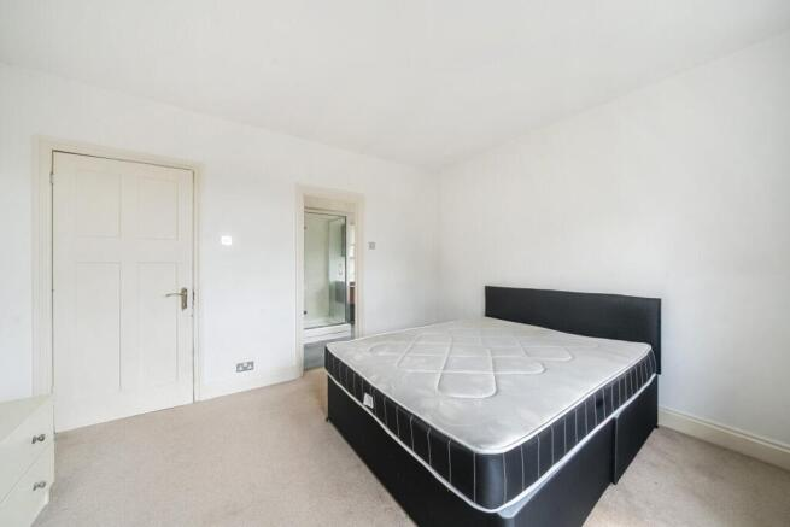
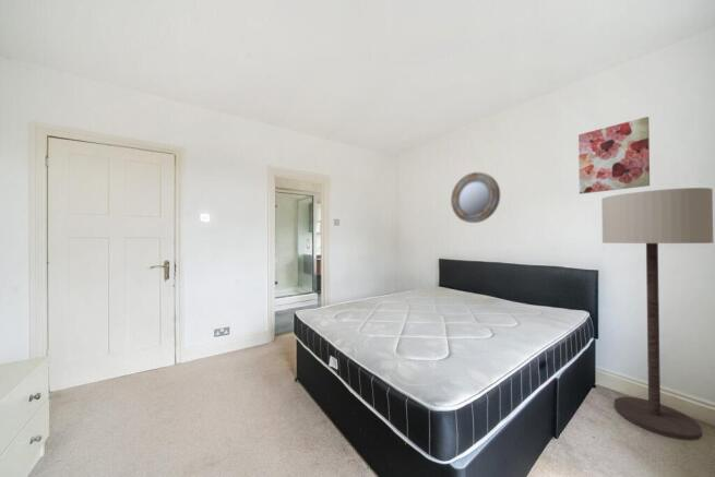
+ home mirror [450,171,501,224]
+ floor lamp [600,187,714,442]
+ wall art [577,116,651,195]
